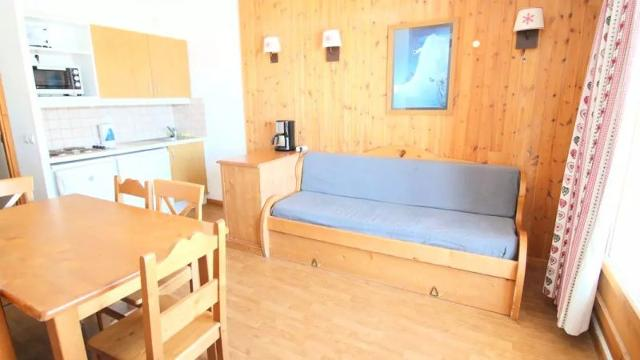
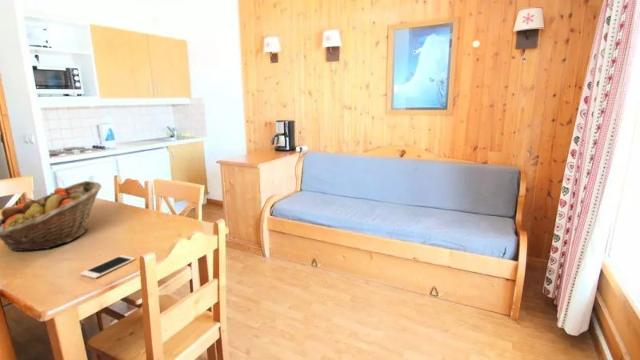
+ cell phone [80,254,136,279]
+ fruit basket [0,180,102,252]
